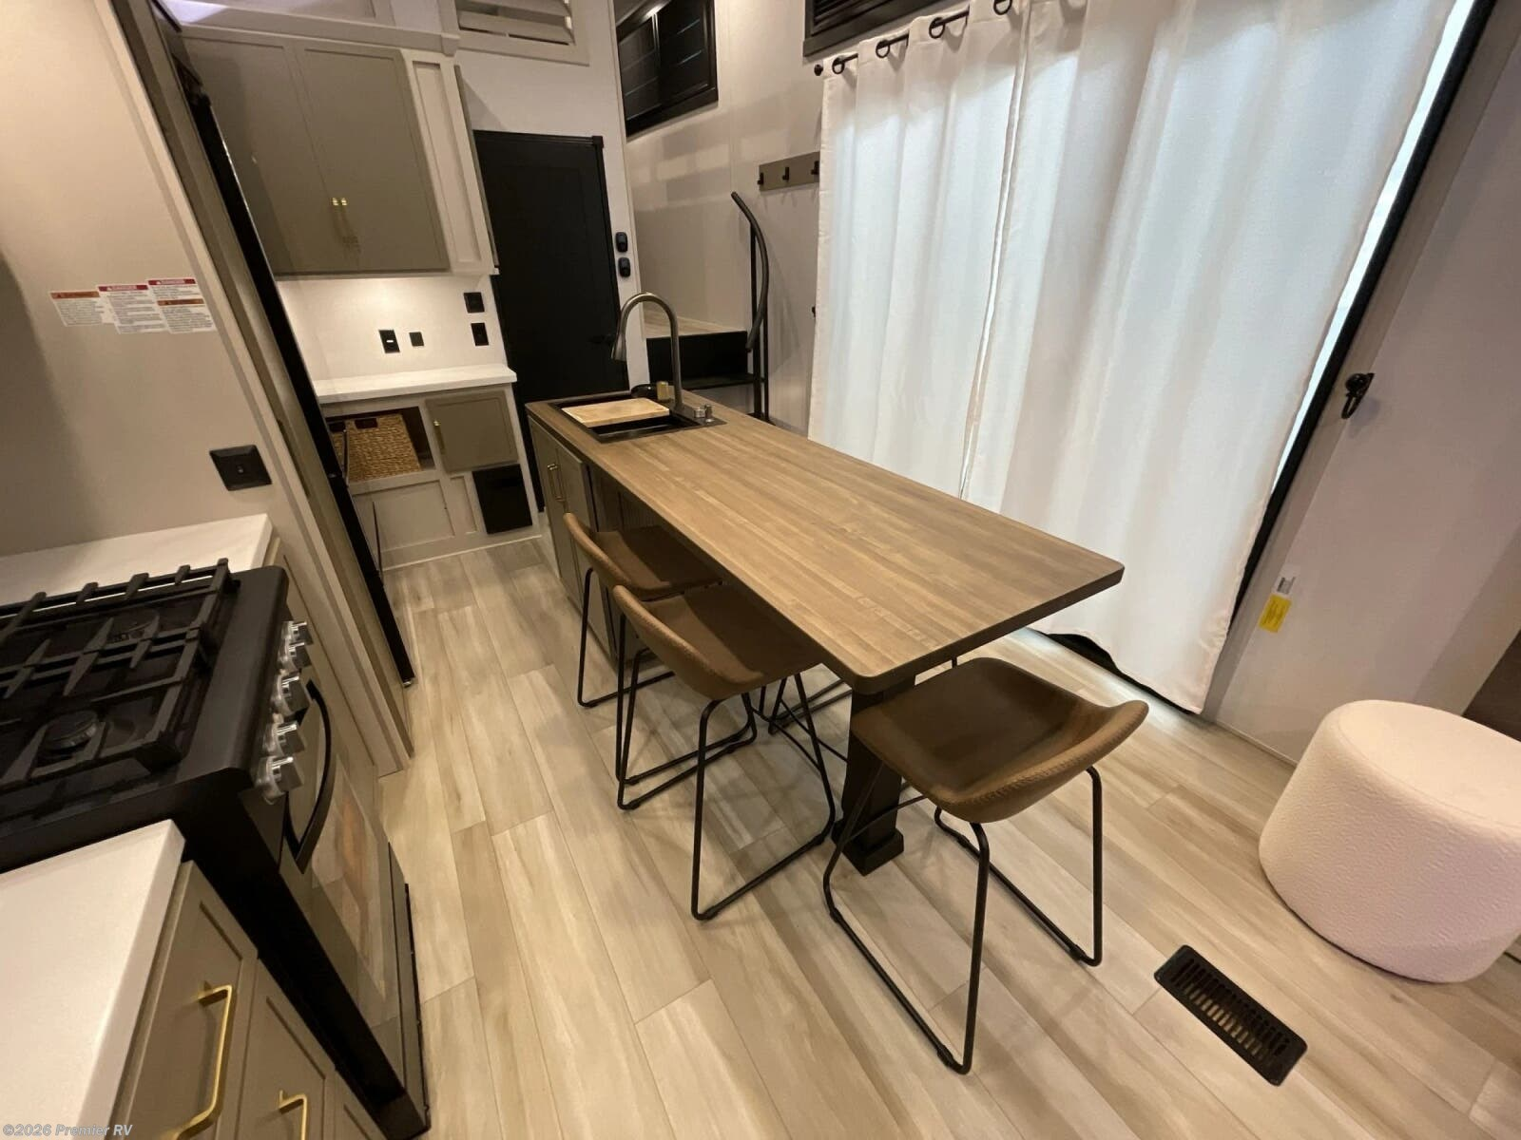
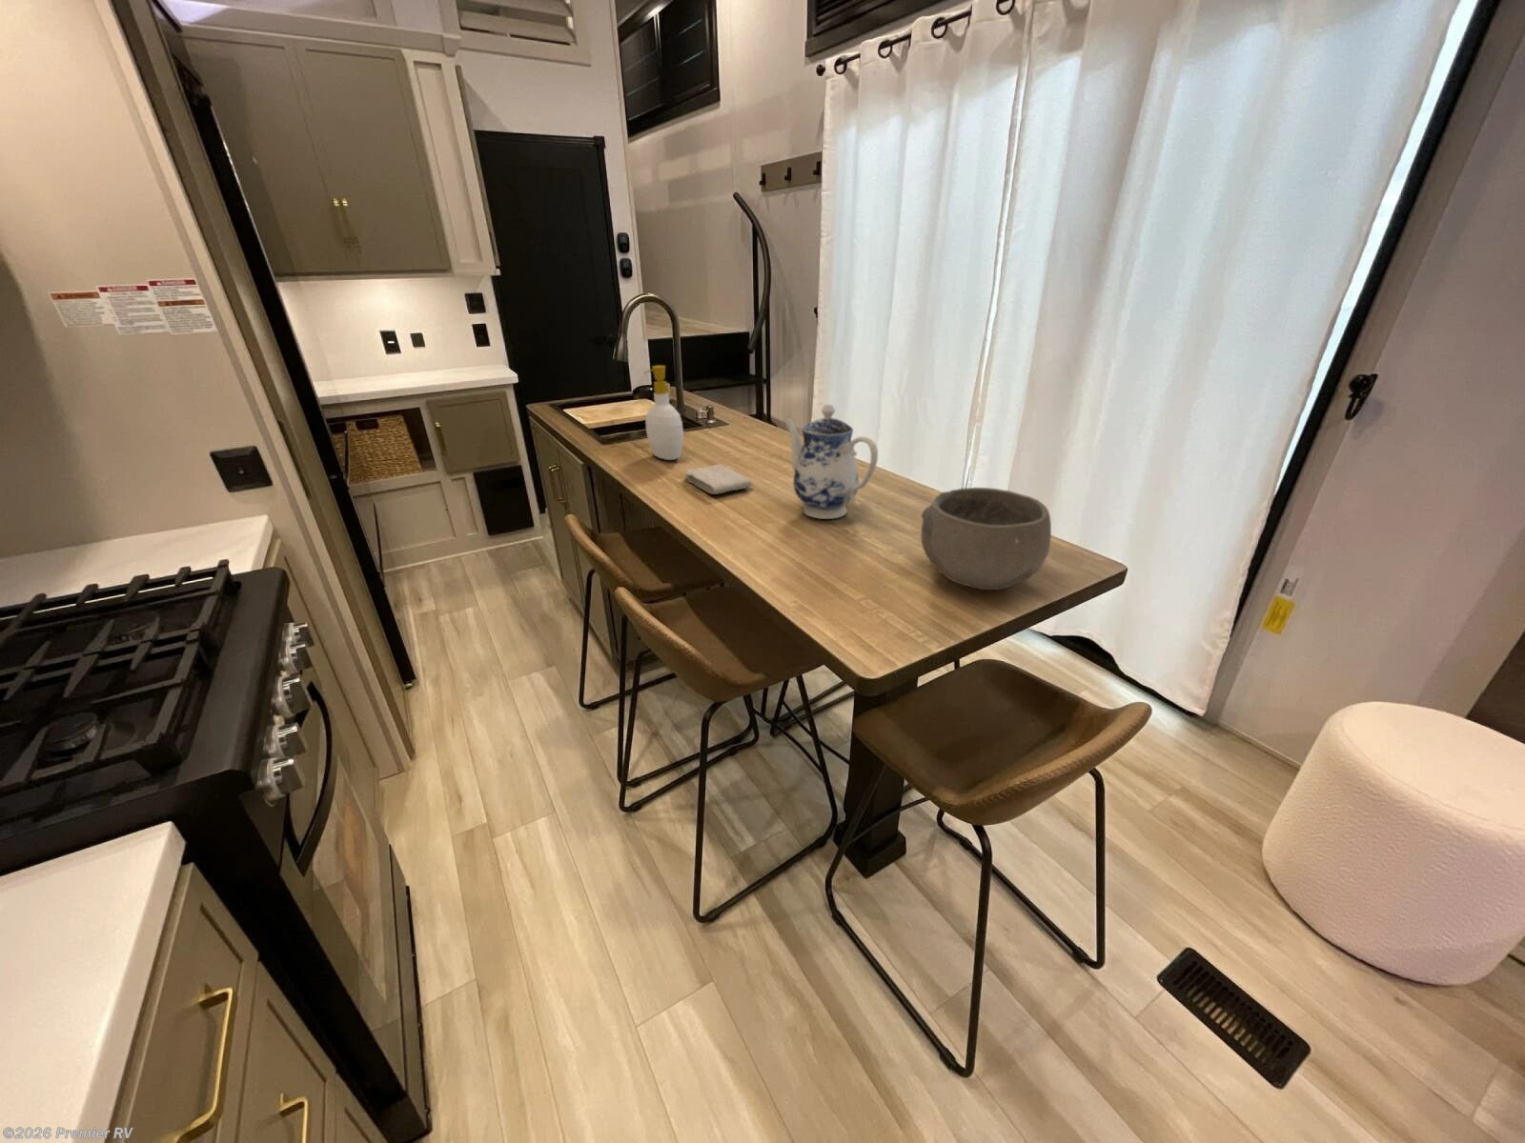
+ washcloth [684,463,753,496]
+ teapot [783,403,879,520]
+ soap bottle [642,365,684,461]
+ bowl [920,486,1052,591]
